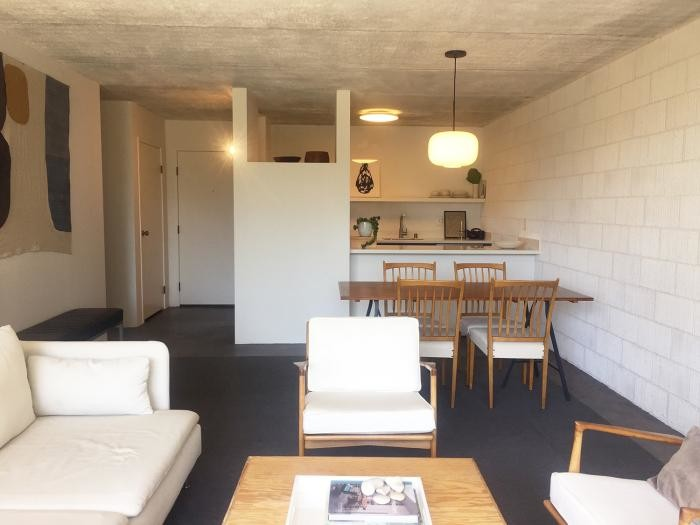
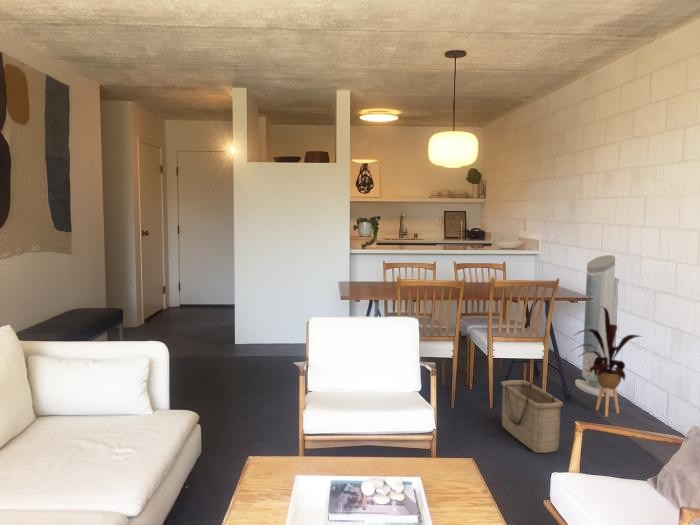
+ basket [500,379,564,454]
+ air purifier [574,254,620,398]
+ house plant [570,307,643,418]
